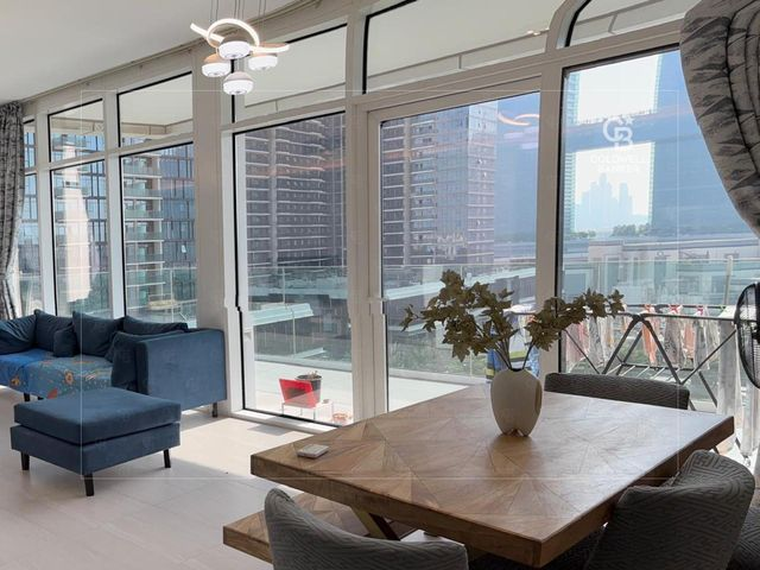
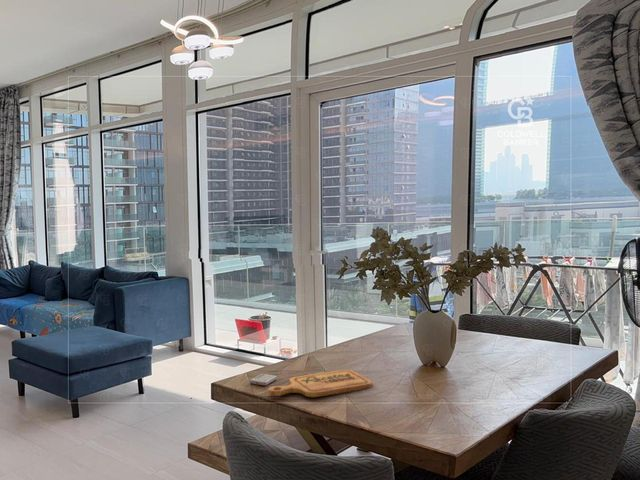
+ cutting board [268,369,373,398]
